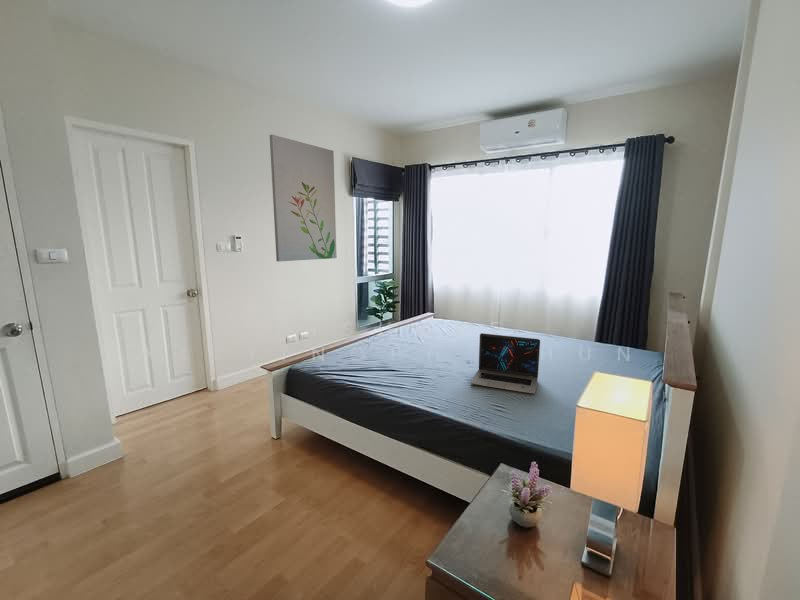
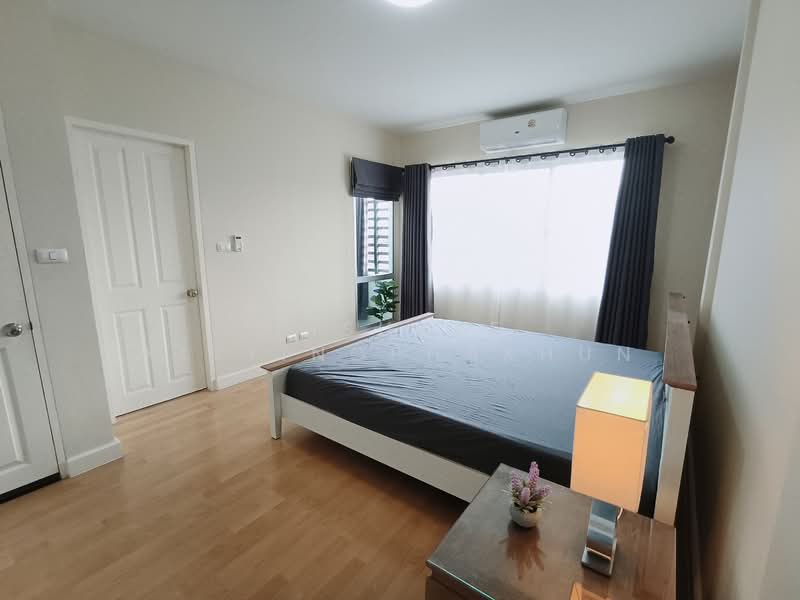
- wall art [269,134,338,262]
- laptop [470,332,541,394]
